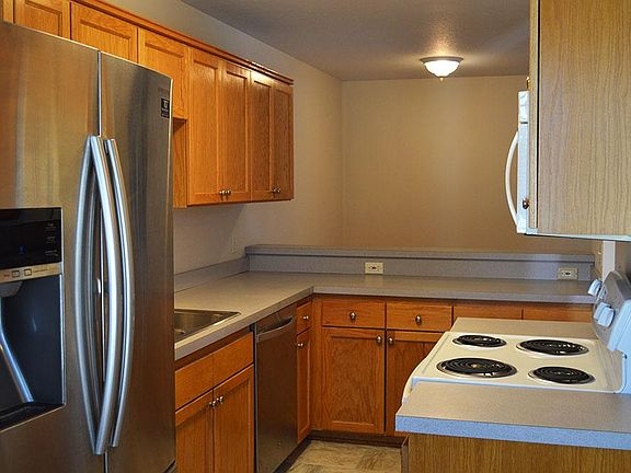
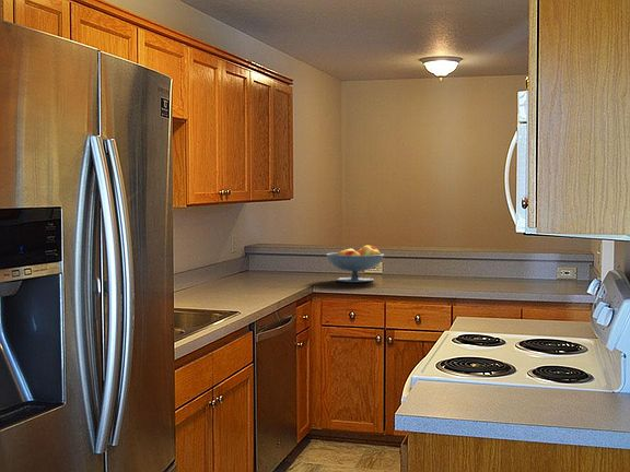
+ fruit bowl [325,244,385,283]
